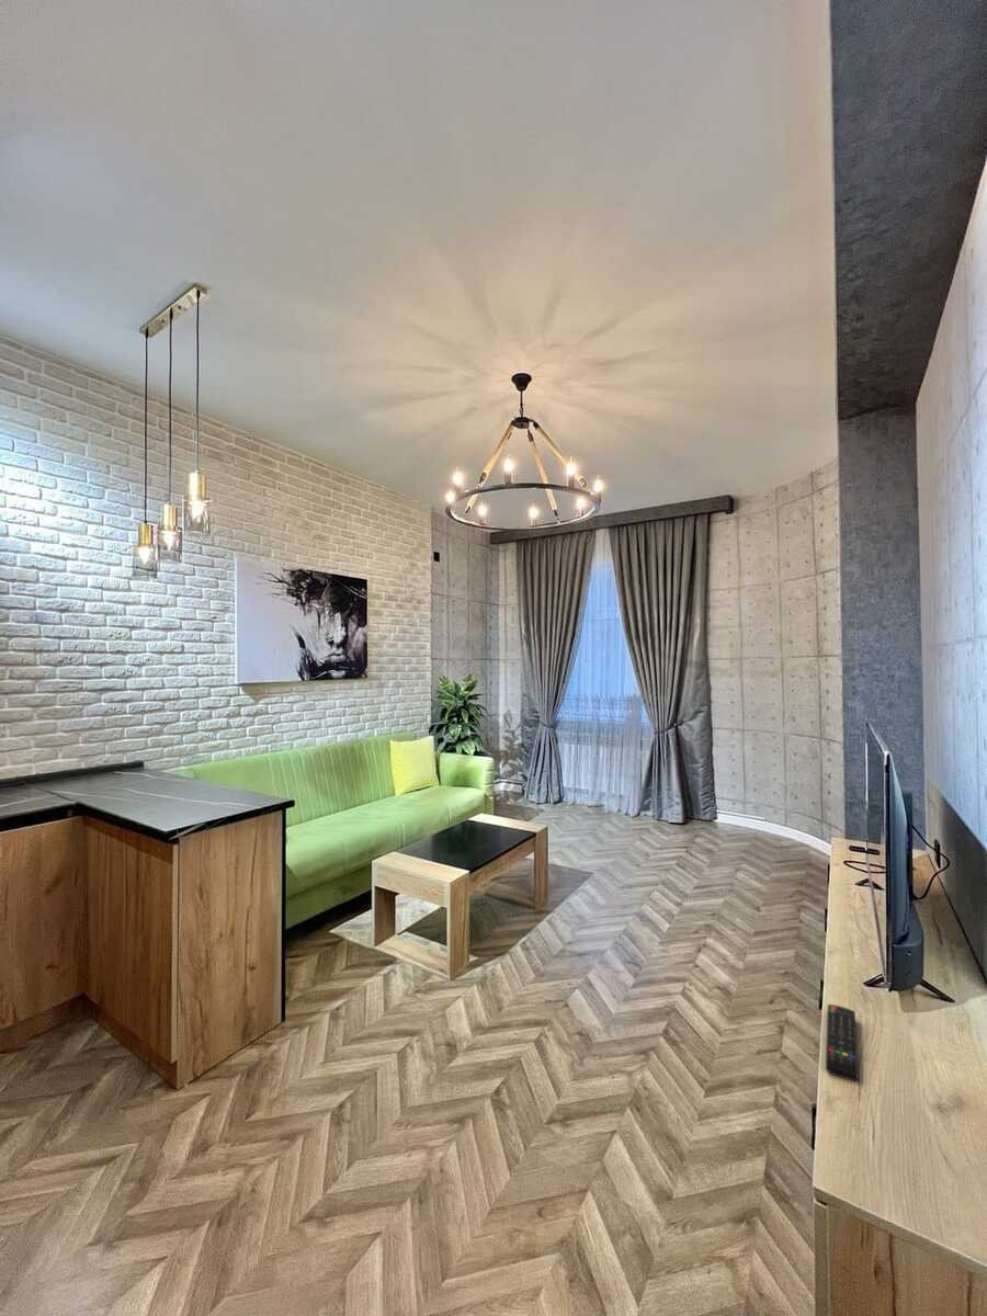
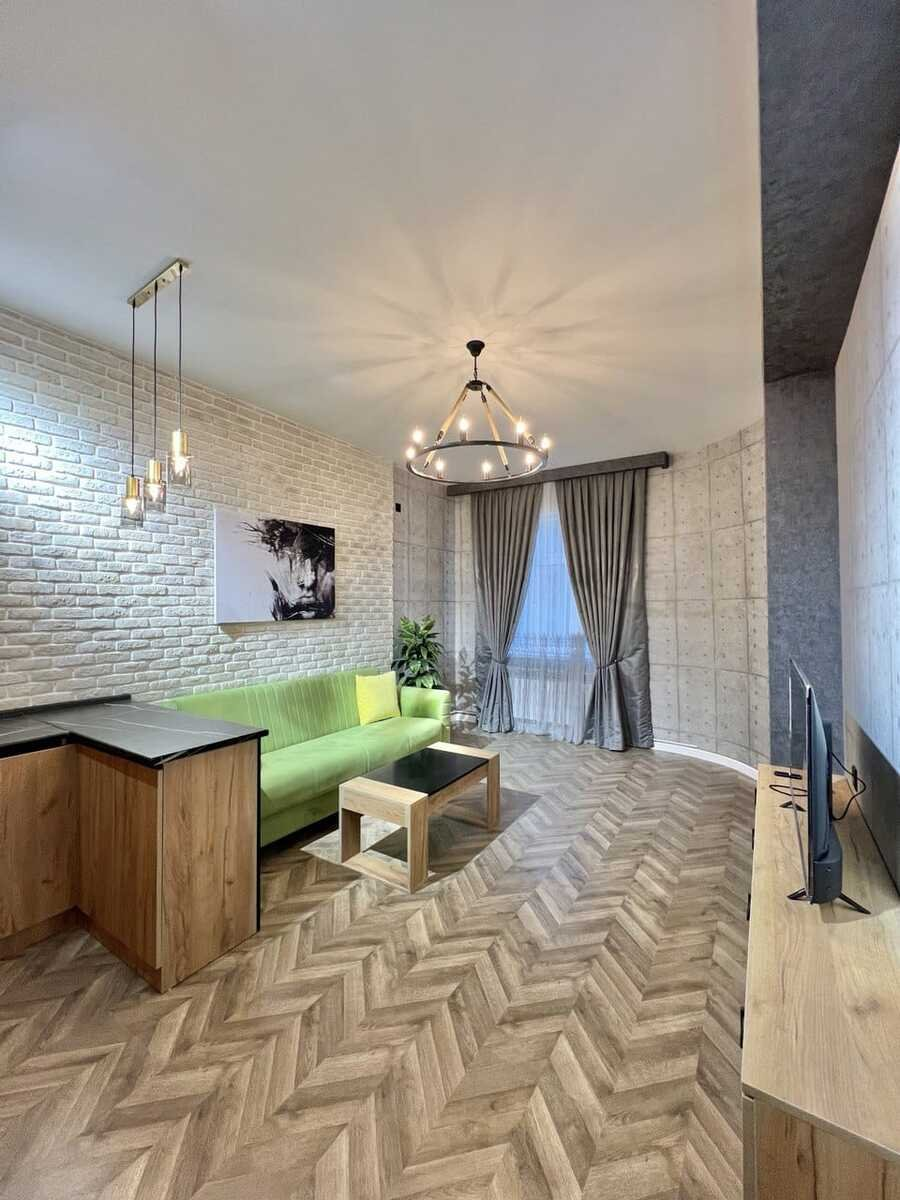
- remote control [825,1003,859,1081]
